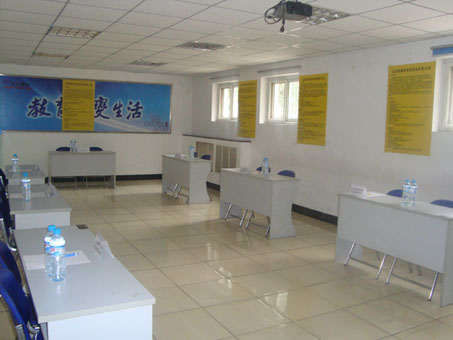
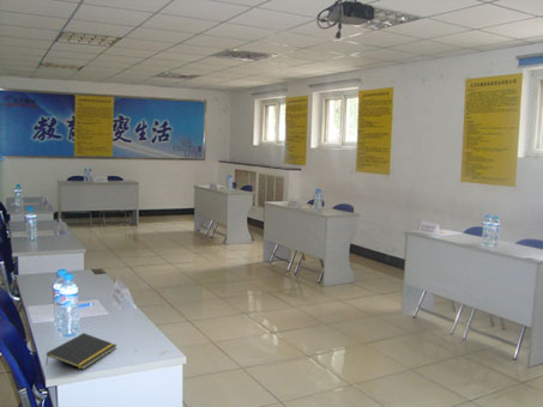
+ notepad [44,332,119,371]
